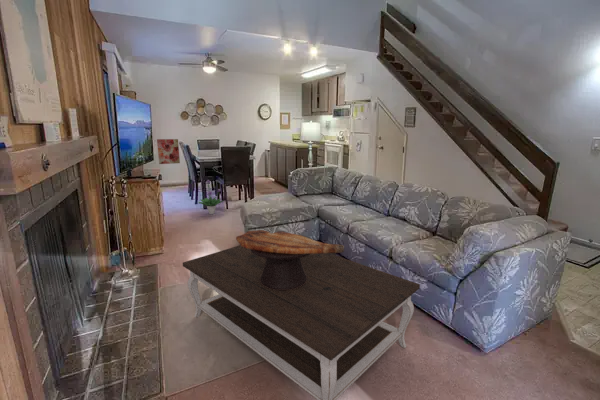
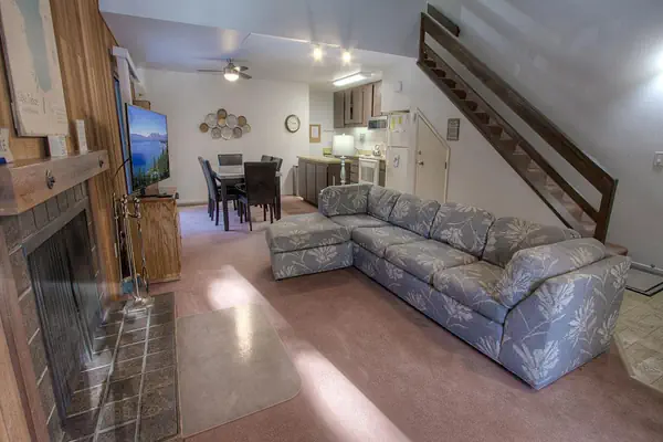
- potted plant [197,179,225,215]
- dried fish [235,229,345,290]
- coffee table [182,244,421,400]
- wall art [156,138,181,165]
